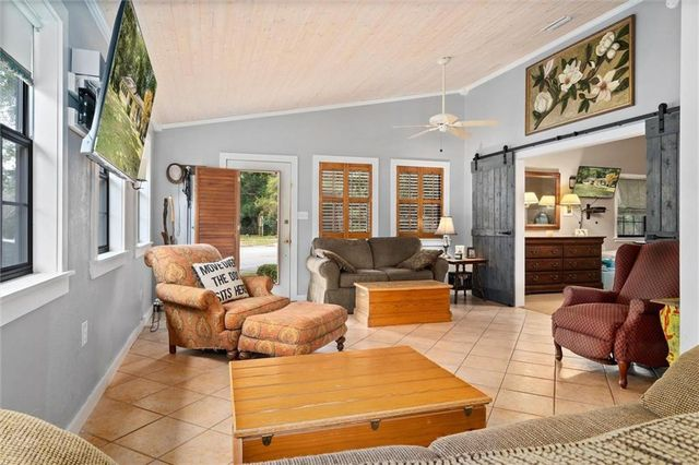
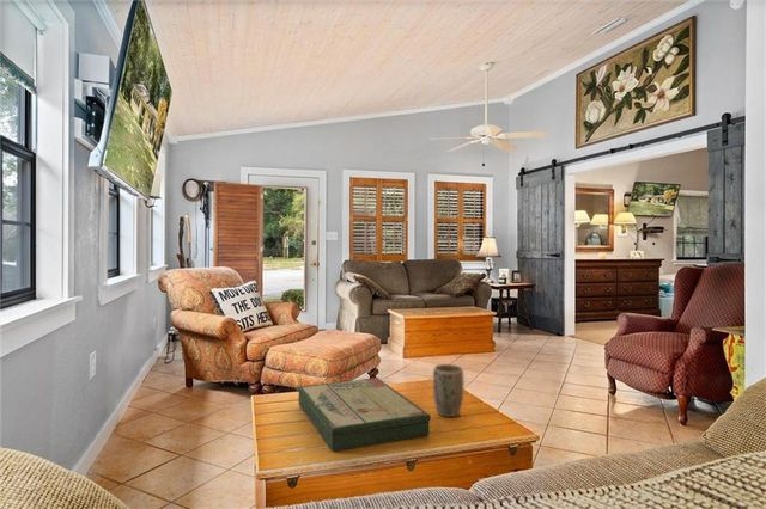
+ board game [297,376,432,452]
+ plant pot [432,363,466,418]
